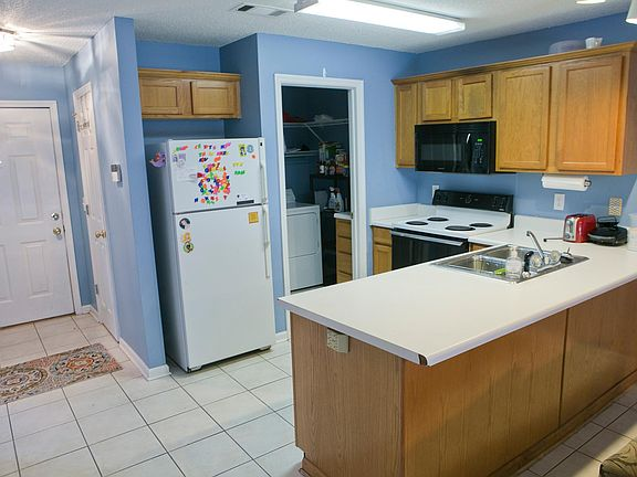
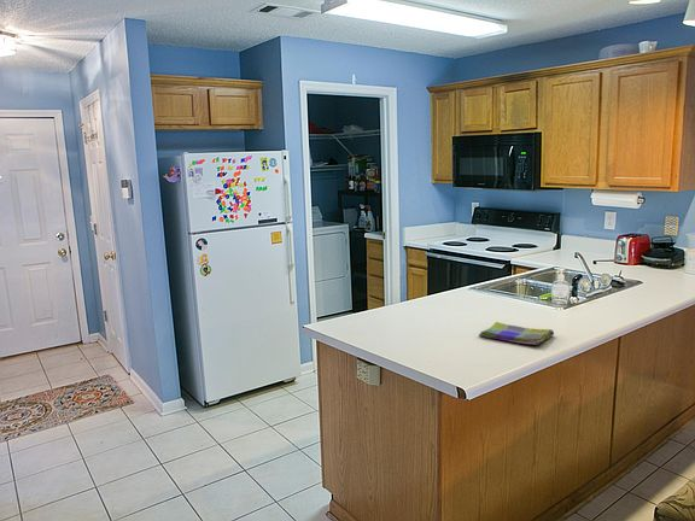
+ dish towel [478,321,555,346]
